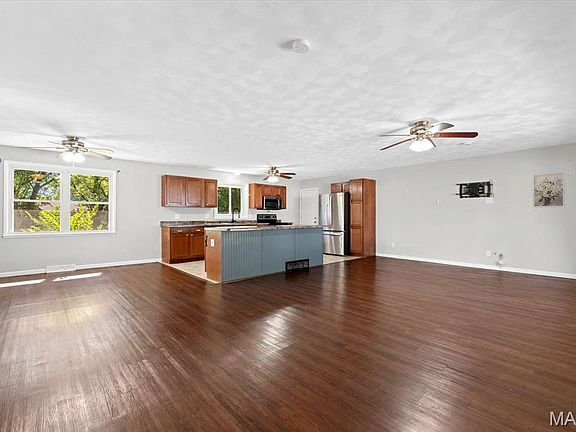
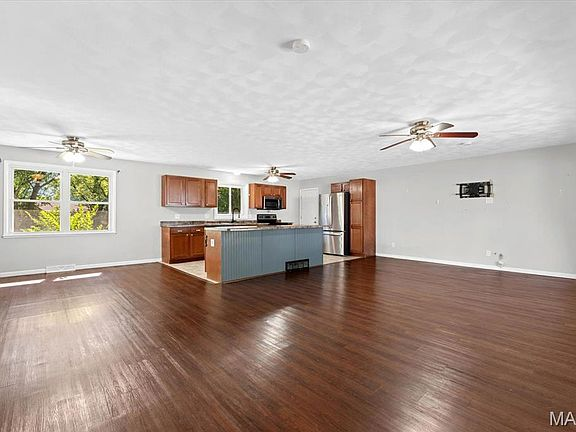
- wall art [532,171,566,208]
